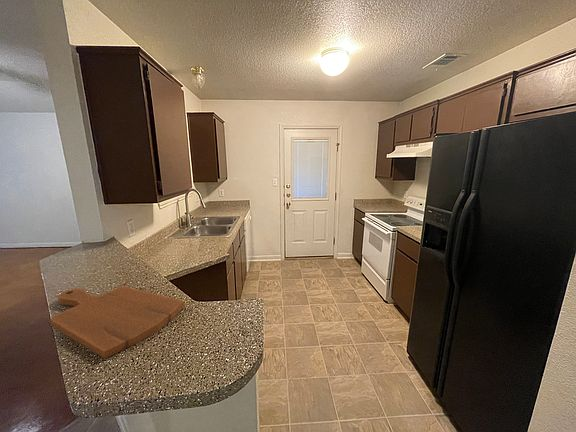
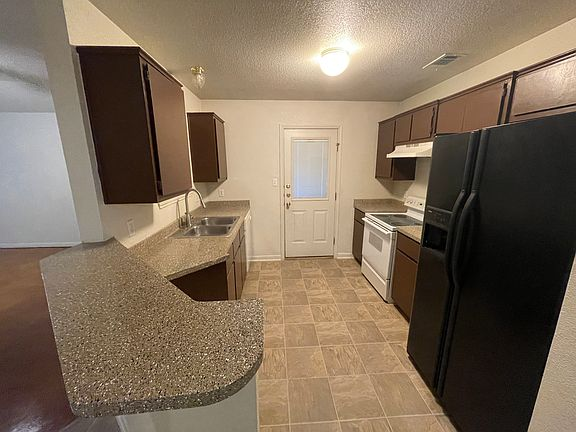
- cutting board [49,286,185,359]
